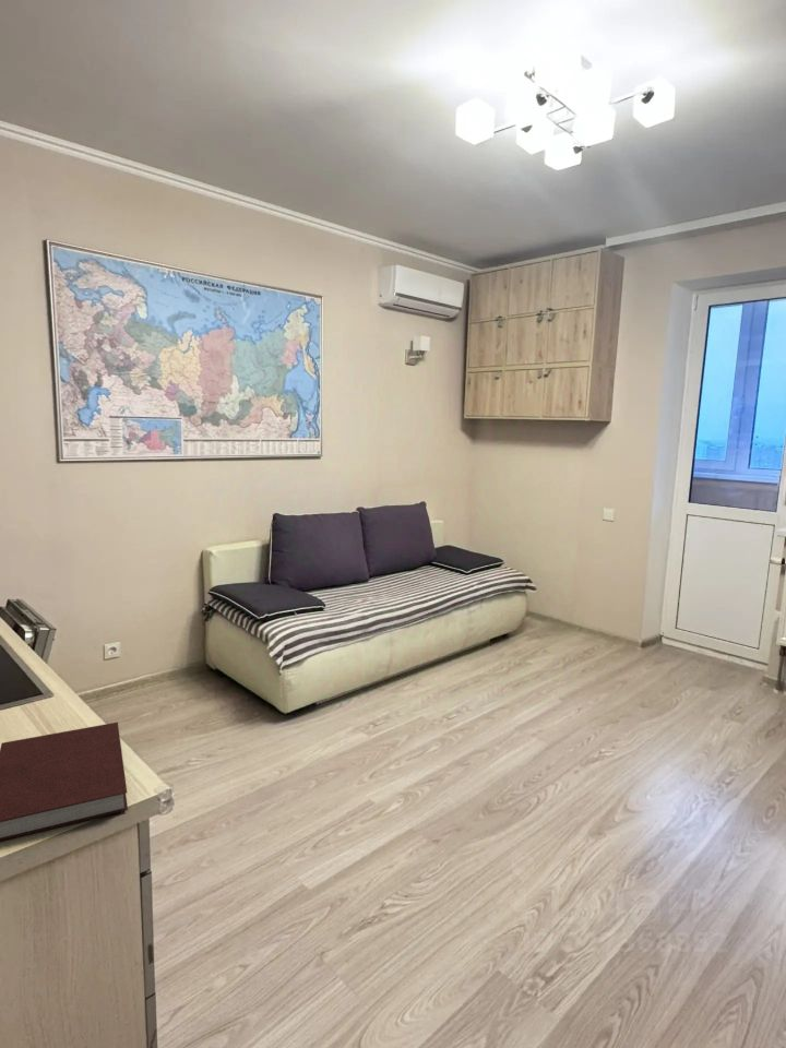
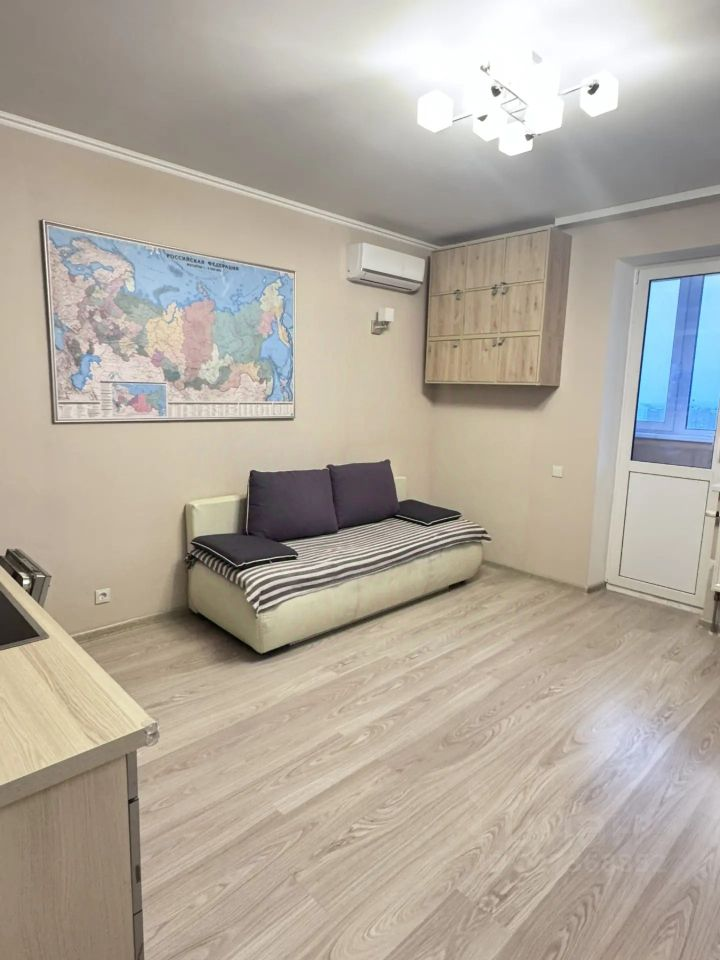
- notebook [0,722,129,842]
